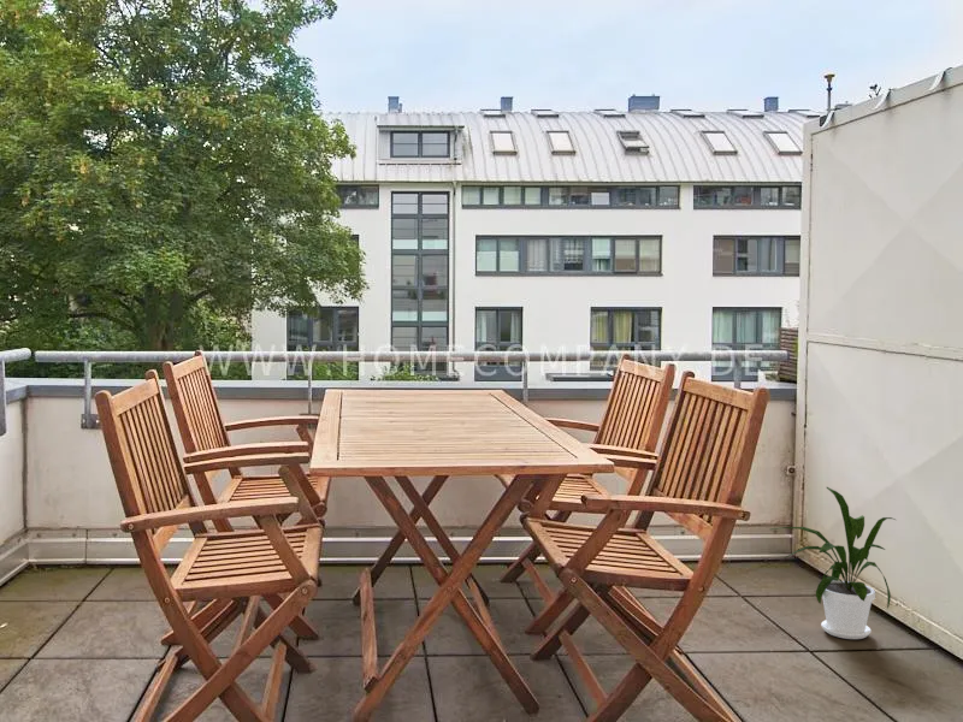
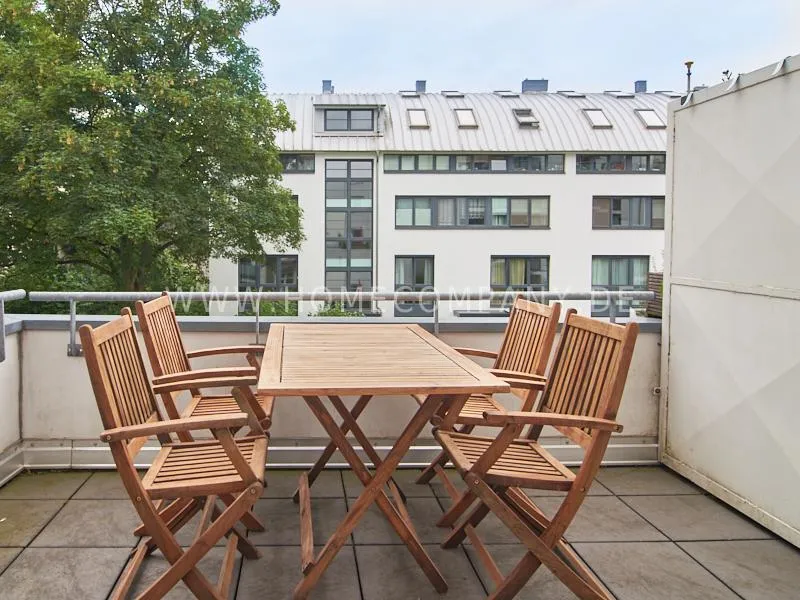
- house plant [770,486,897,640]
